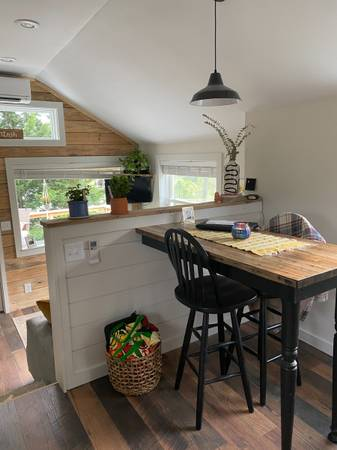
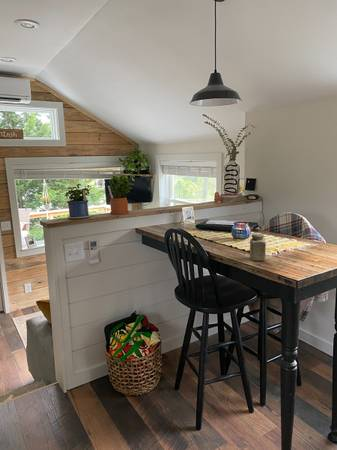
+ salt shaker [249,232,267,261]
